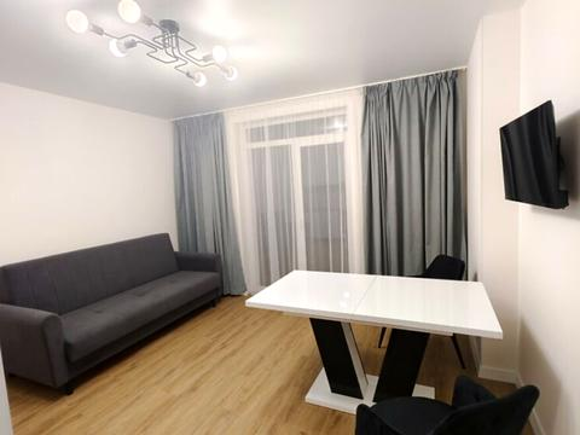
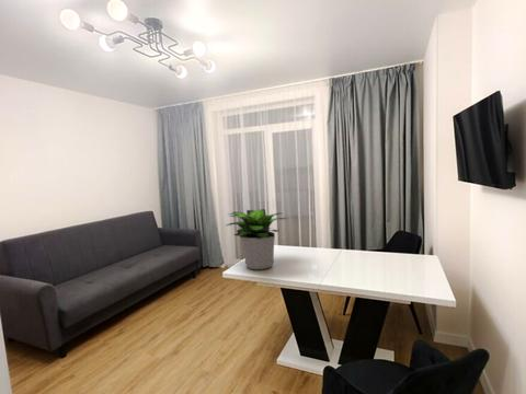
+ potted plant [226,208,287,270]
